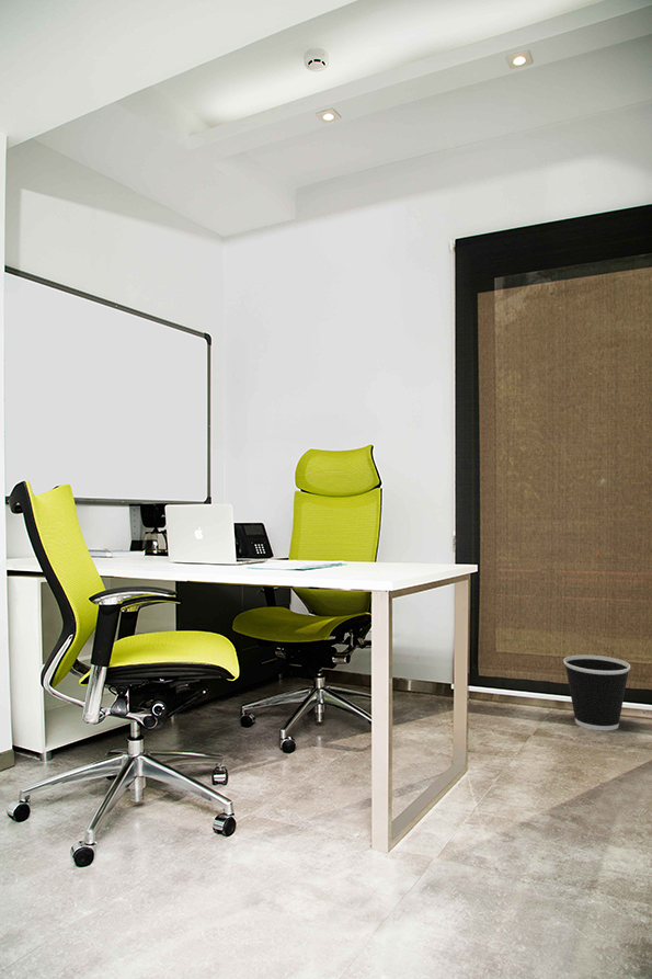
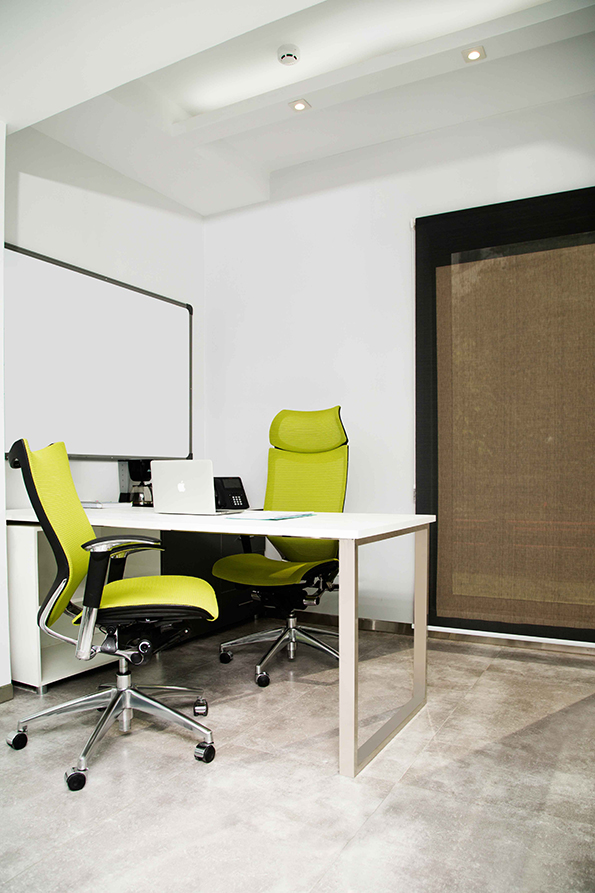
- wastebasket [562,653,631,731]
